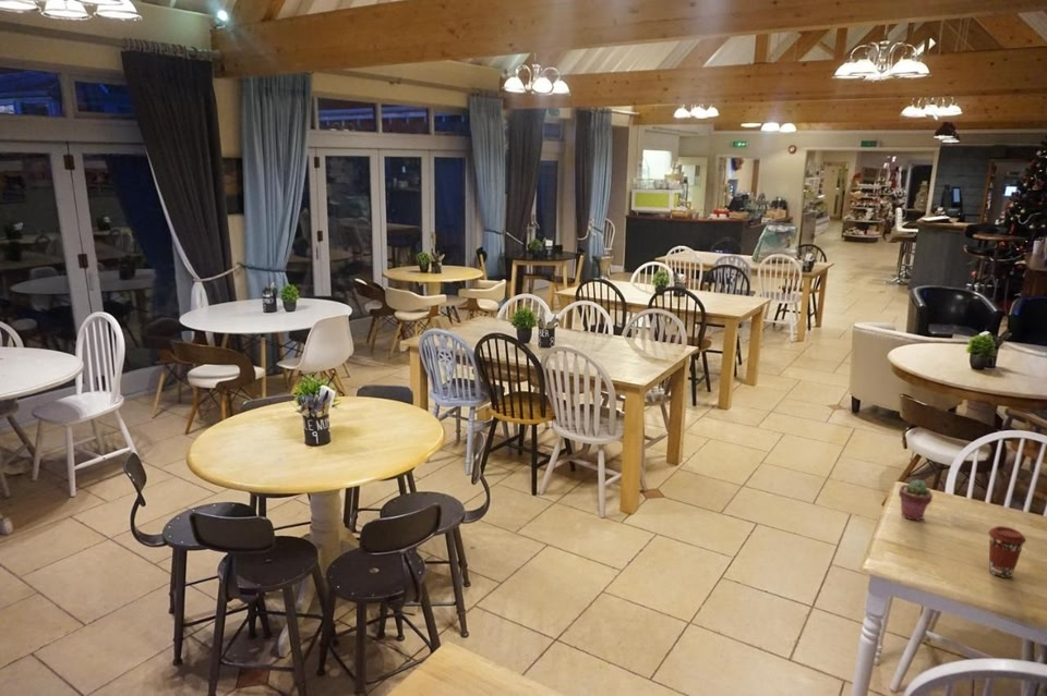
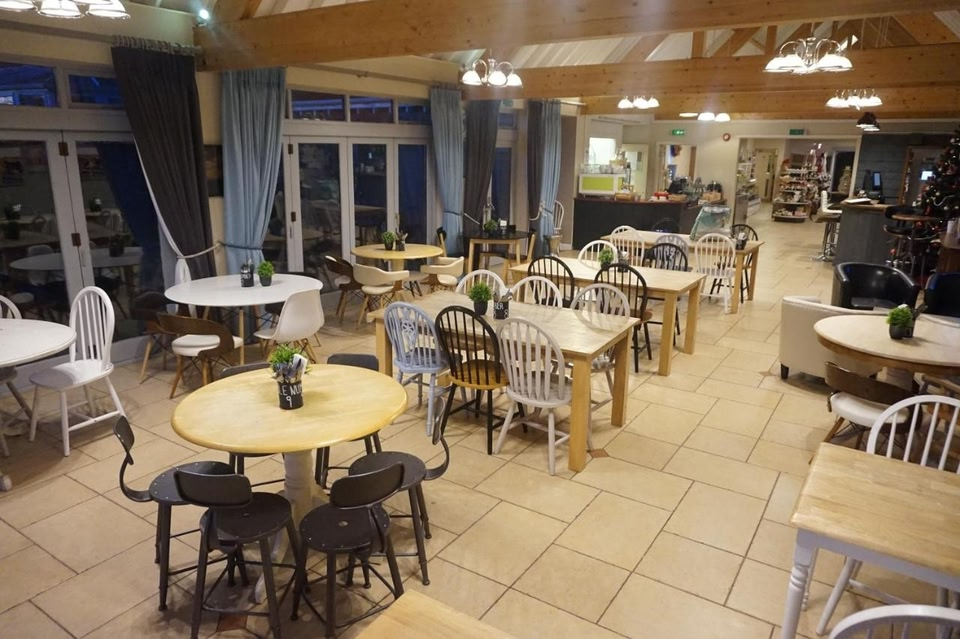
- potted succulent [898,479,934,522]
- coffee cup [987,525,1027,578]
